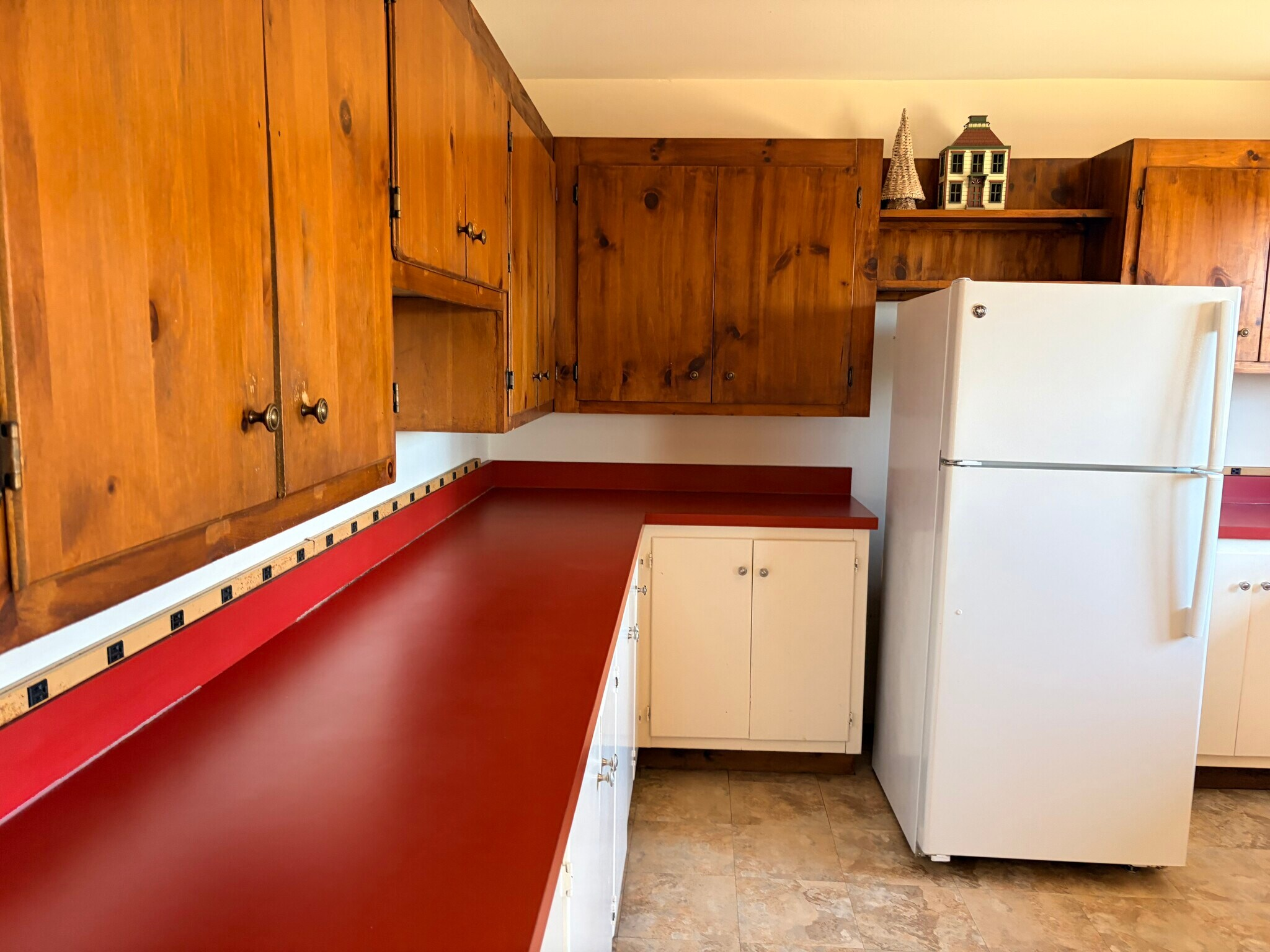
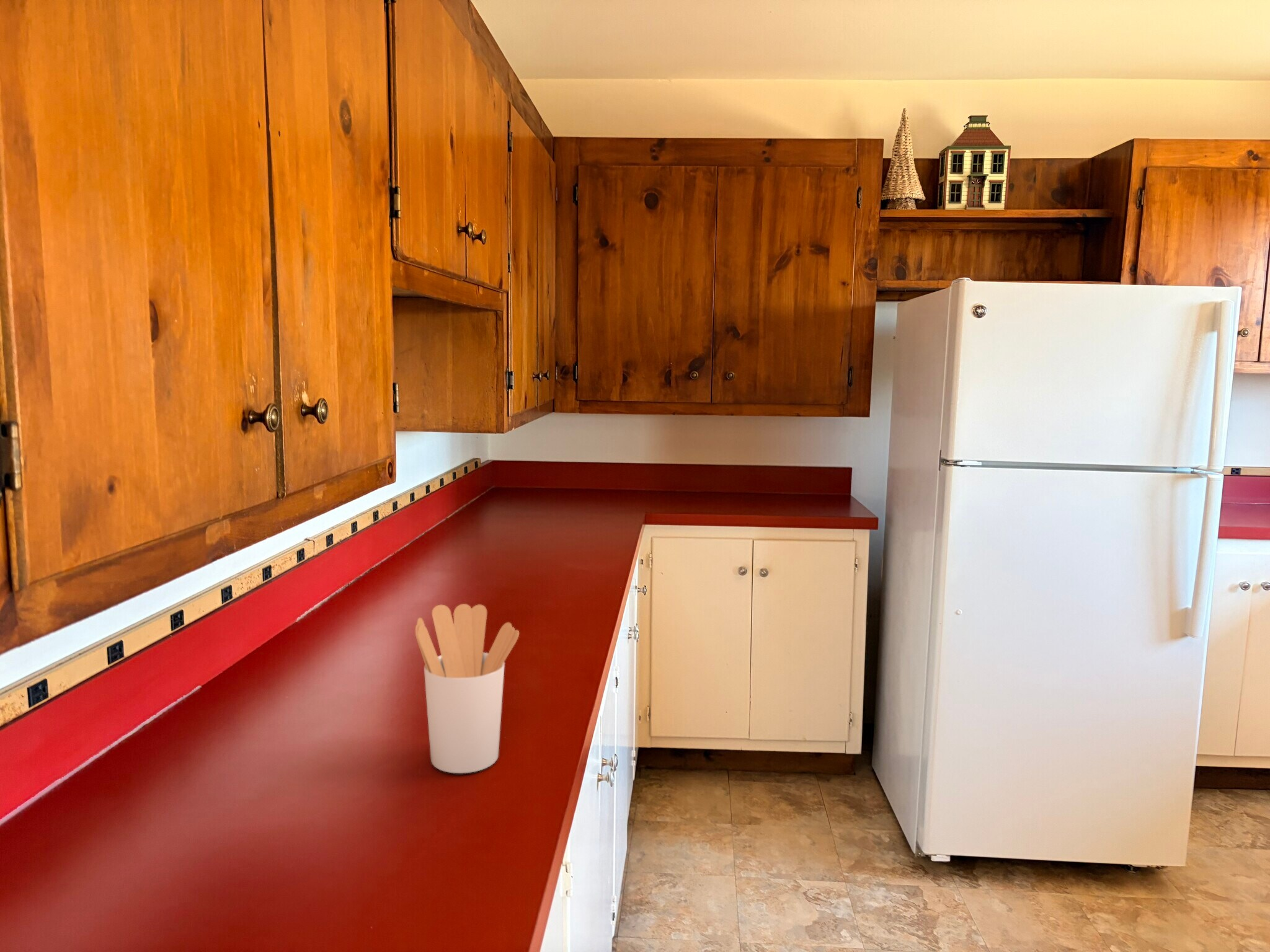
+ utensil holder [415,603,520,774]
